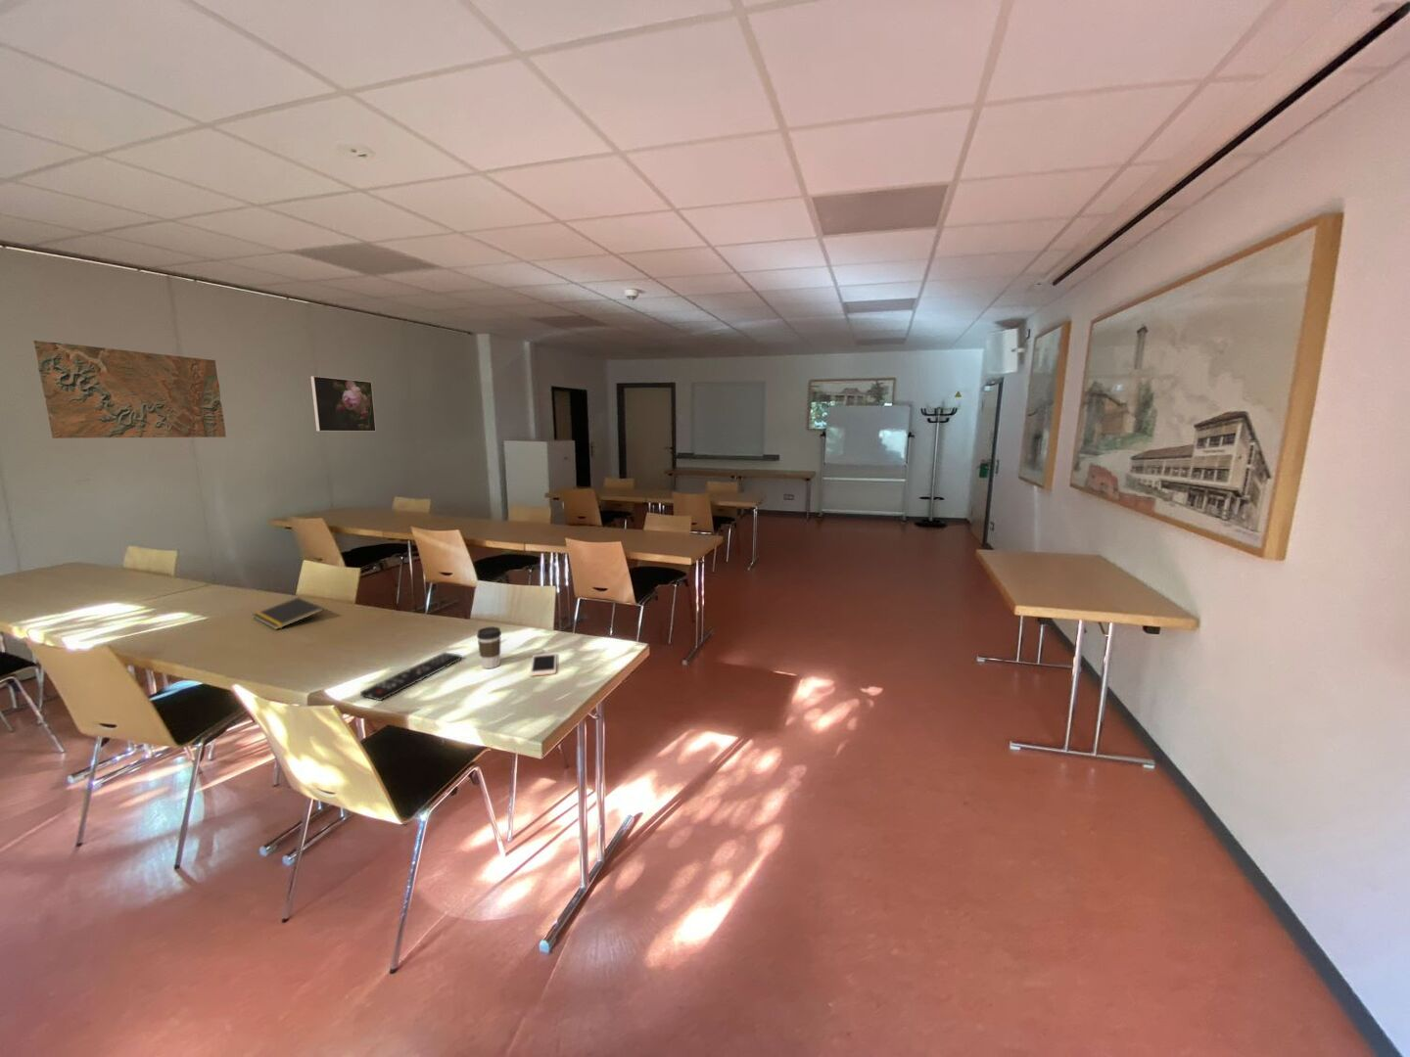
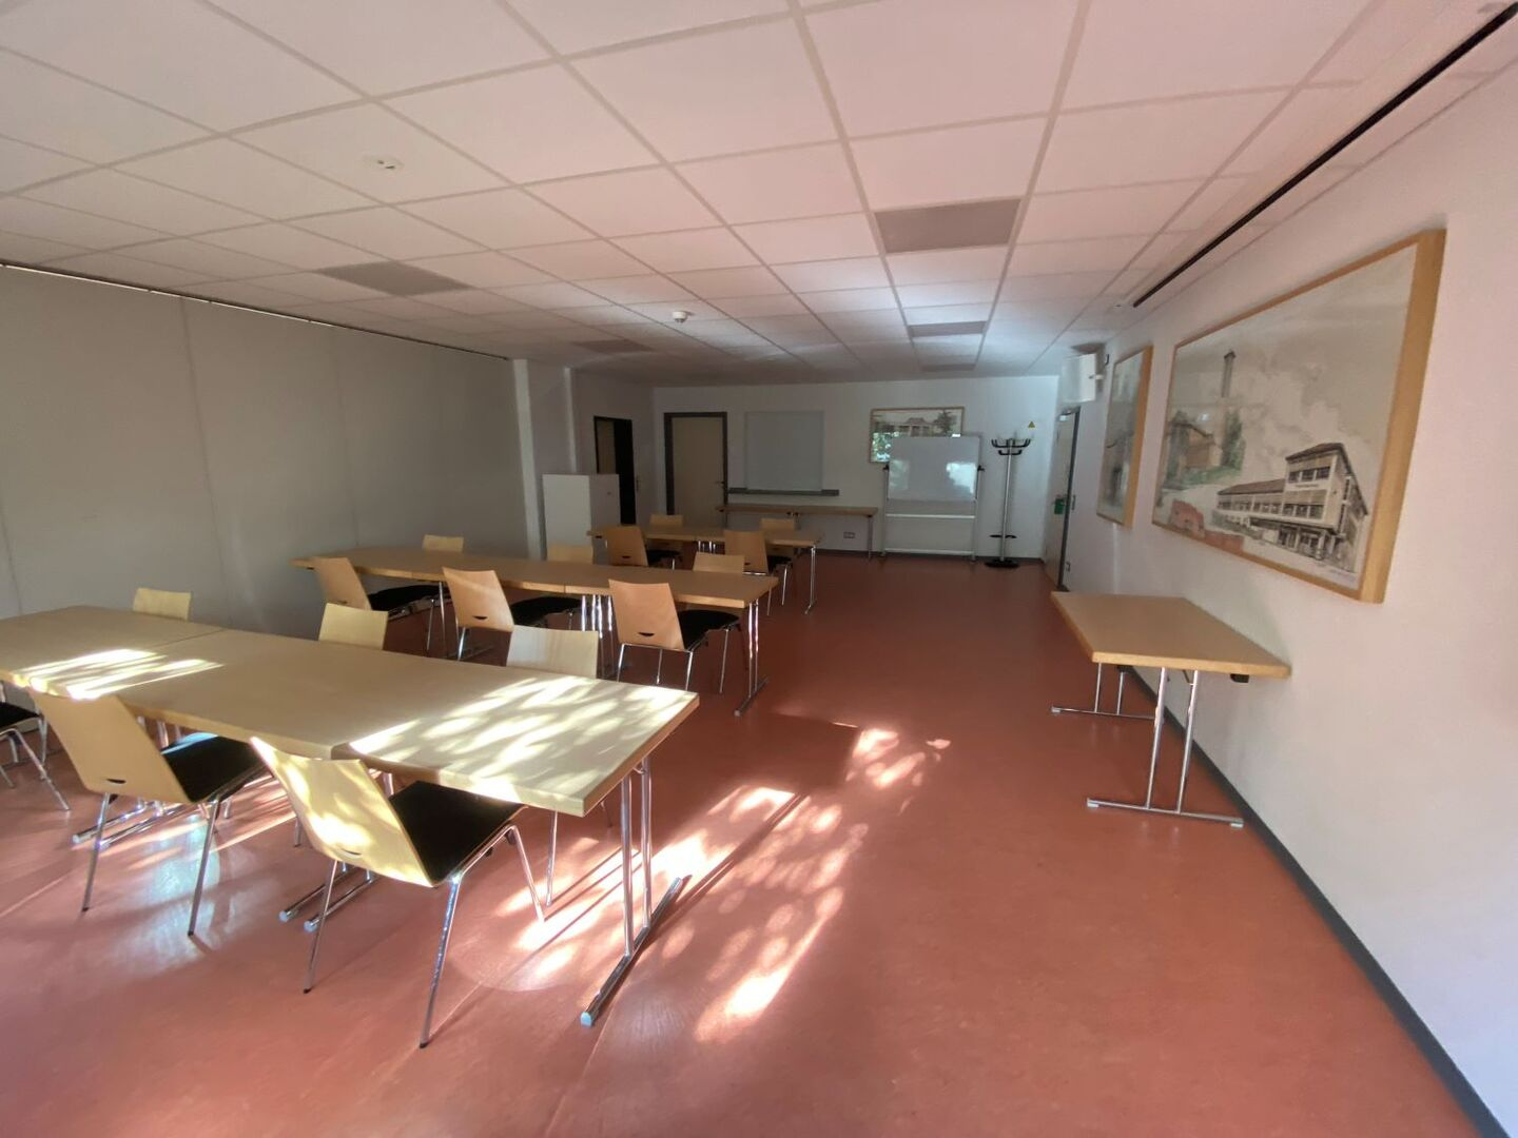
- coffee cup [476,625,502,670]
- cell phone [528,652,557,677]
- notepad [252,597,324,631]
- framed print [311,375,377,433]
- map [33,340,228,440]
- remote control [360,651,463,702]
